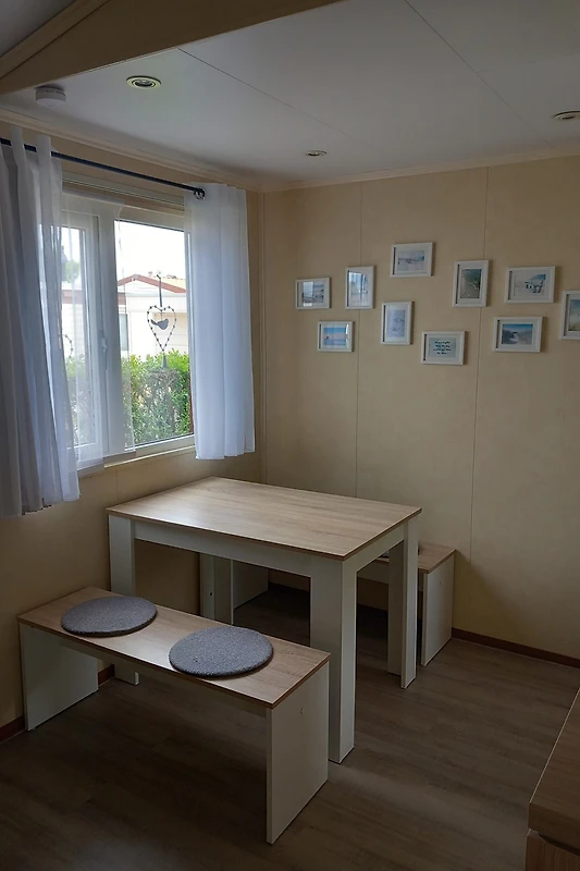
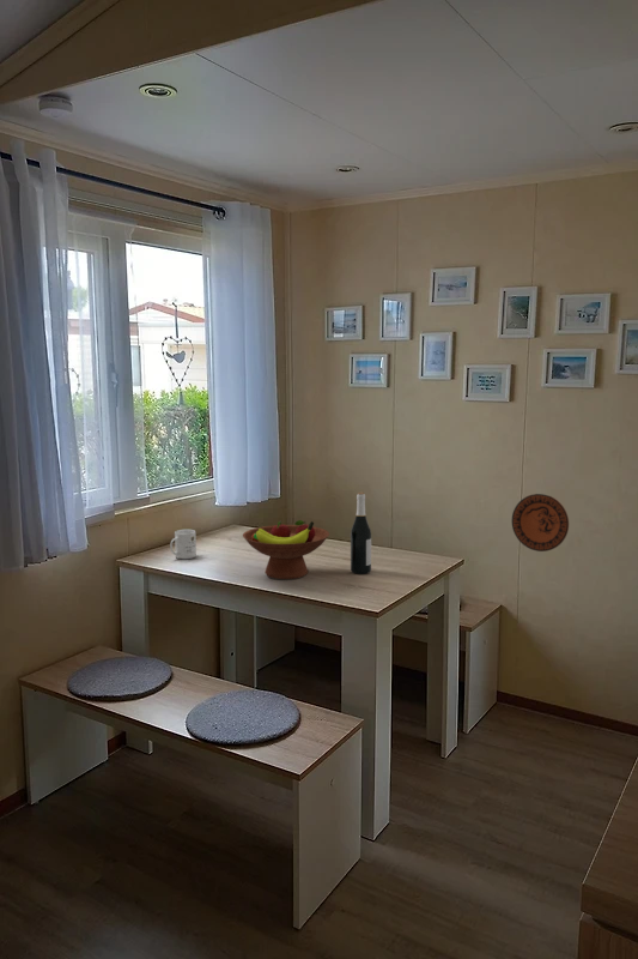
+ decorative plate [511,493,570,553]
+ mug [169,529,198,560]
+ wine bottle [350,491,372,575]
+ fruit bowl [242,519,330,580]
